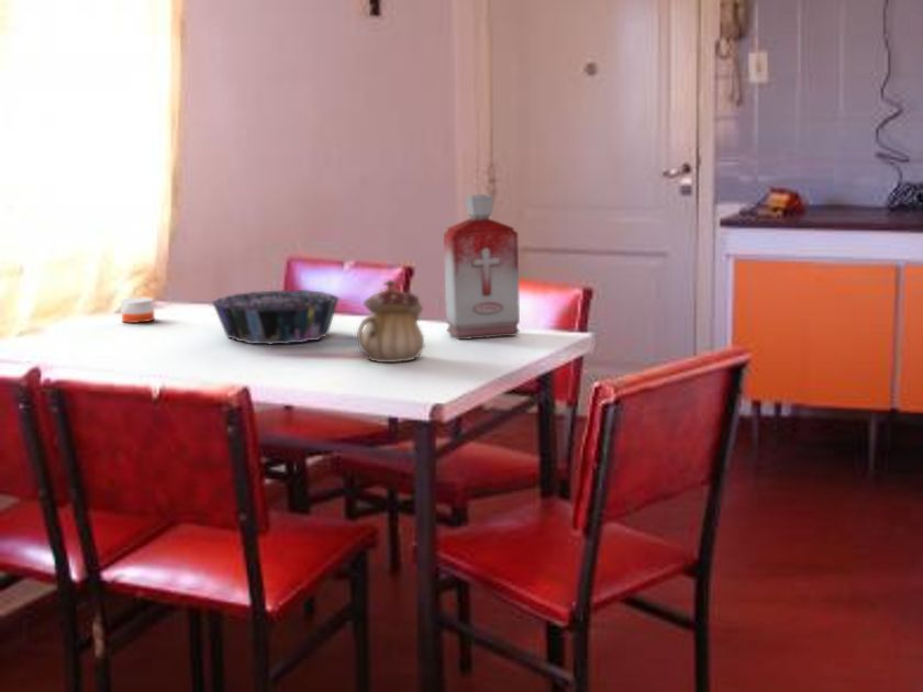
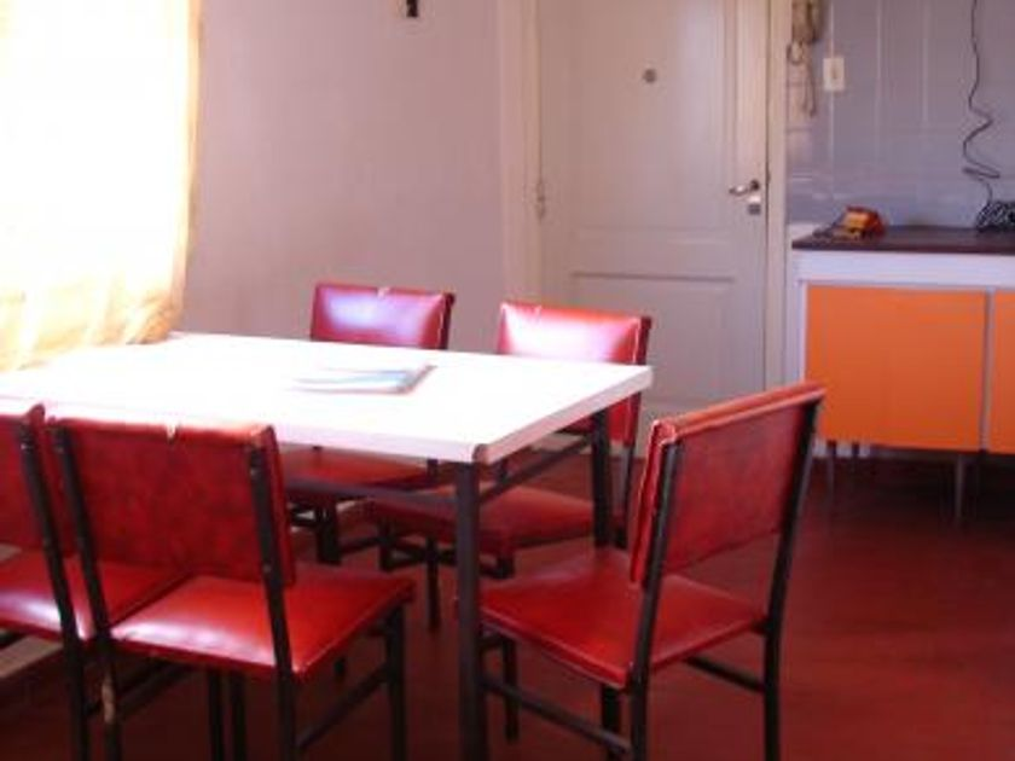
- bottle [443,193,521,341]
- candle [120,287,156,324]
- teapot [356,279,426,364]
- decorative bowl [209,289,341,345]
